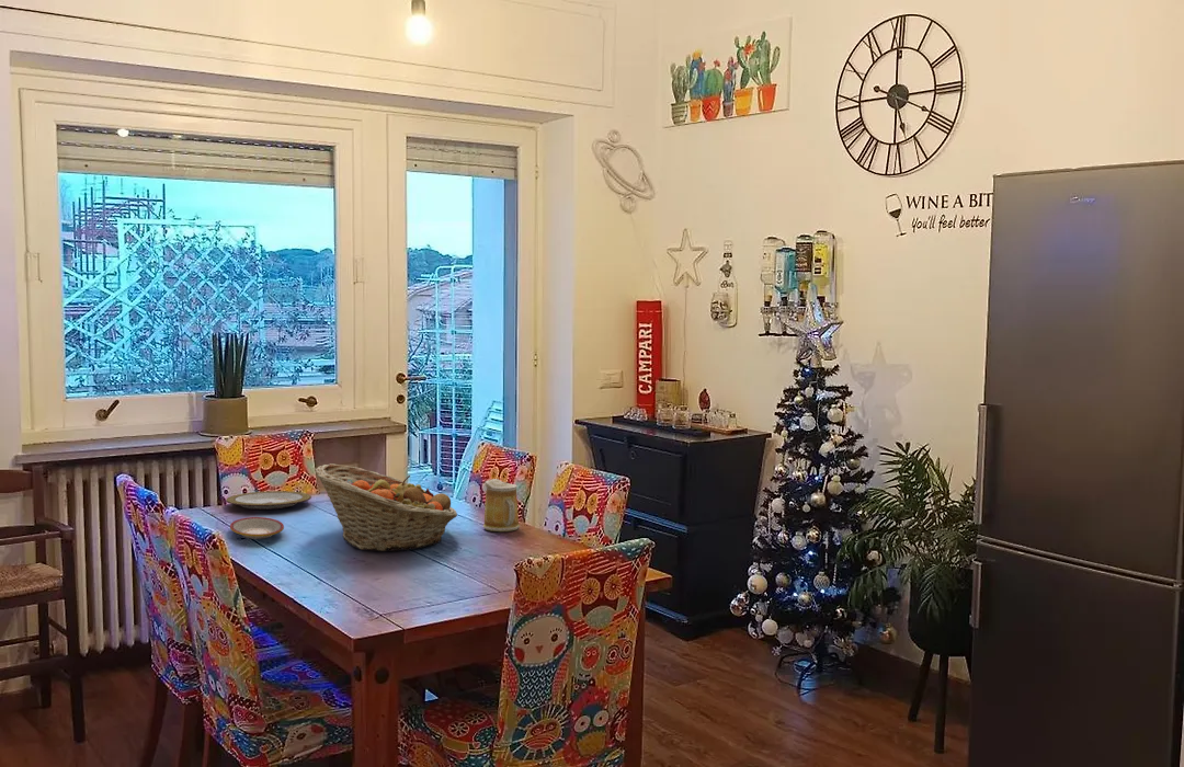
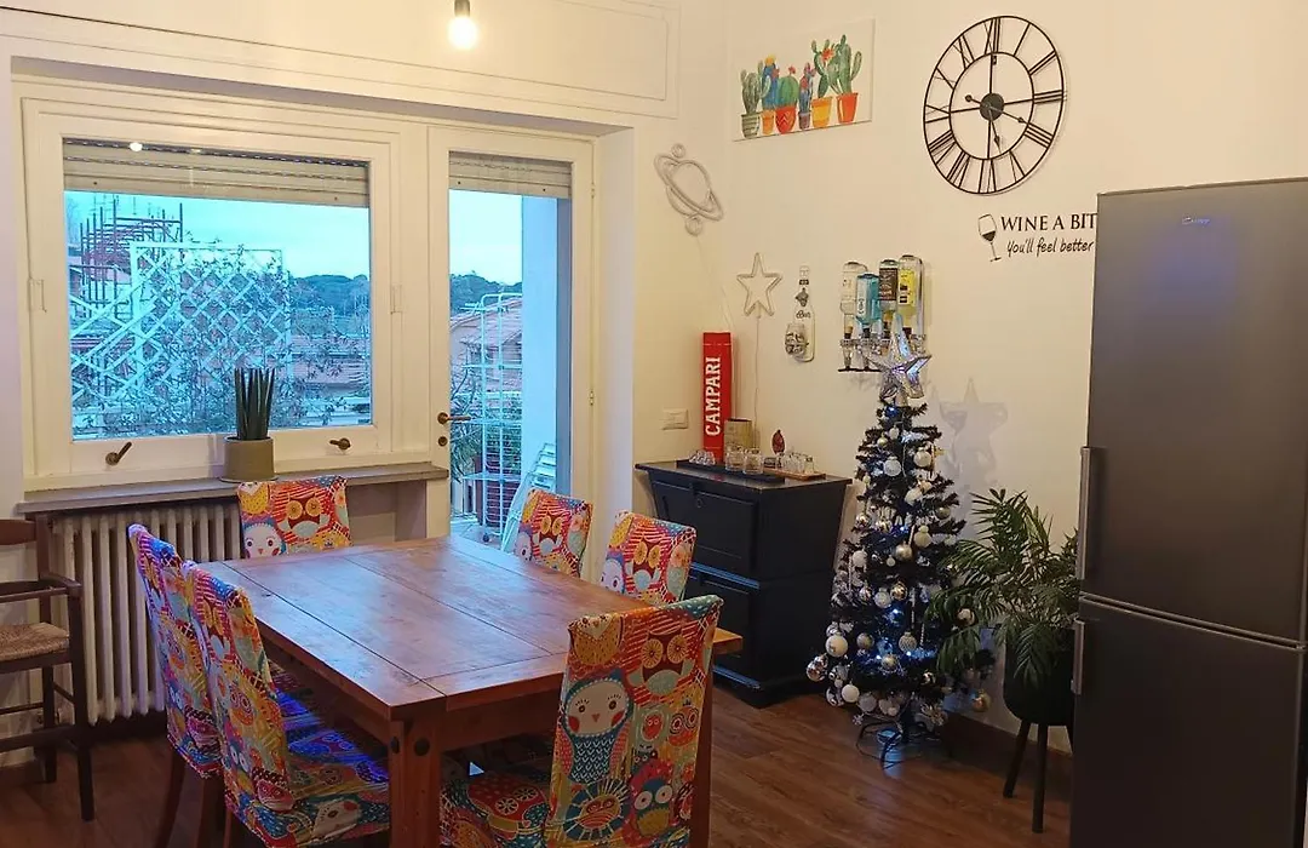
- plate [229,516,285,540]
- mug [482,478,521,533]
- fruit basket [314,462,458,552]
- plate [225,490,312,511]
